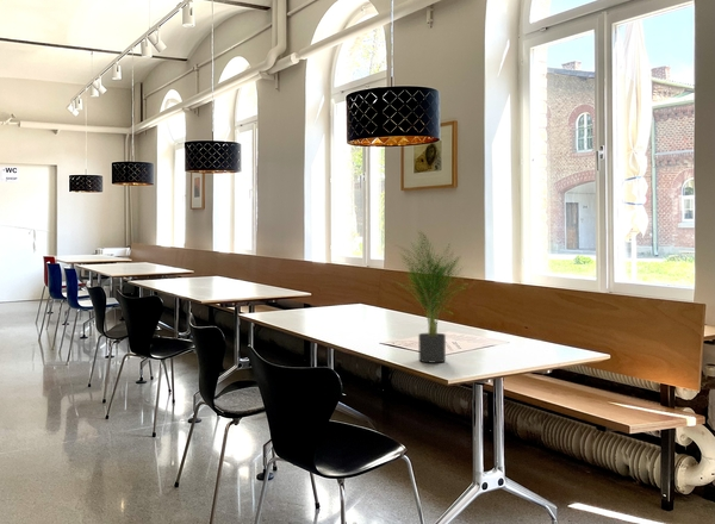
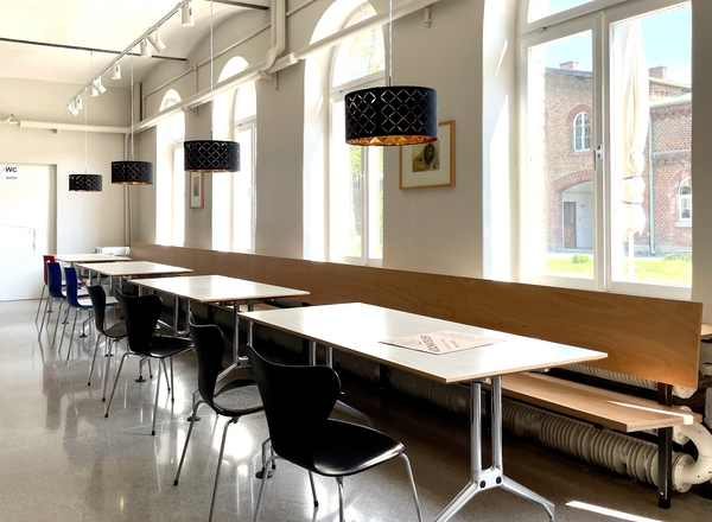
- potted plant [388,230,468,364]
